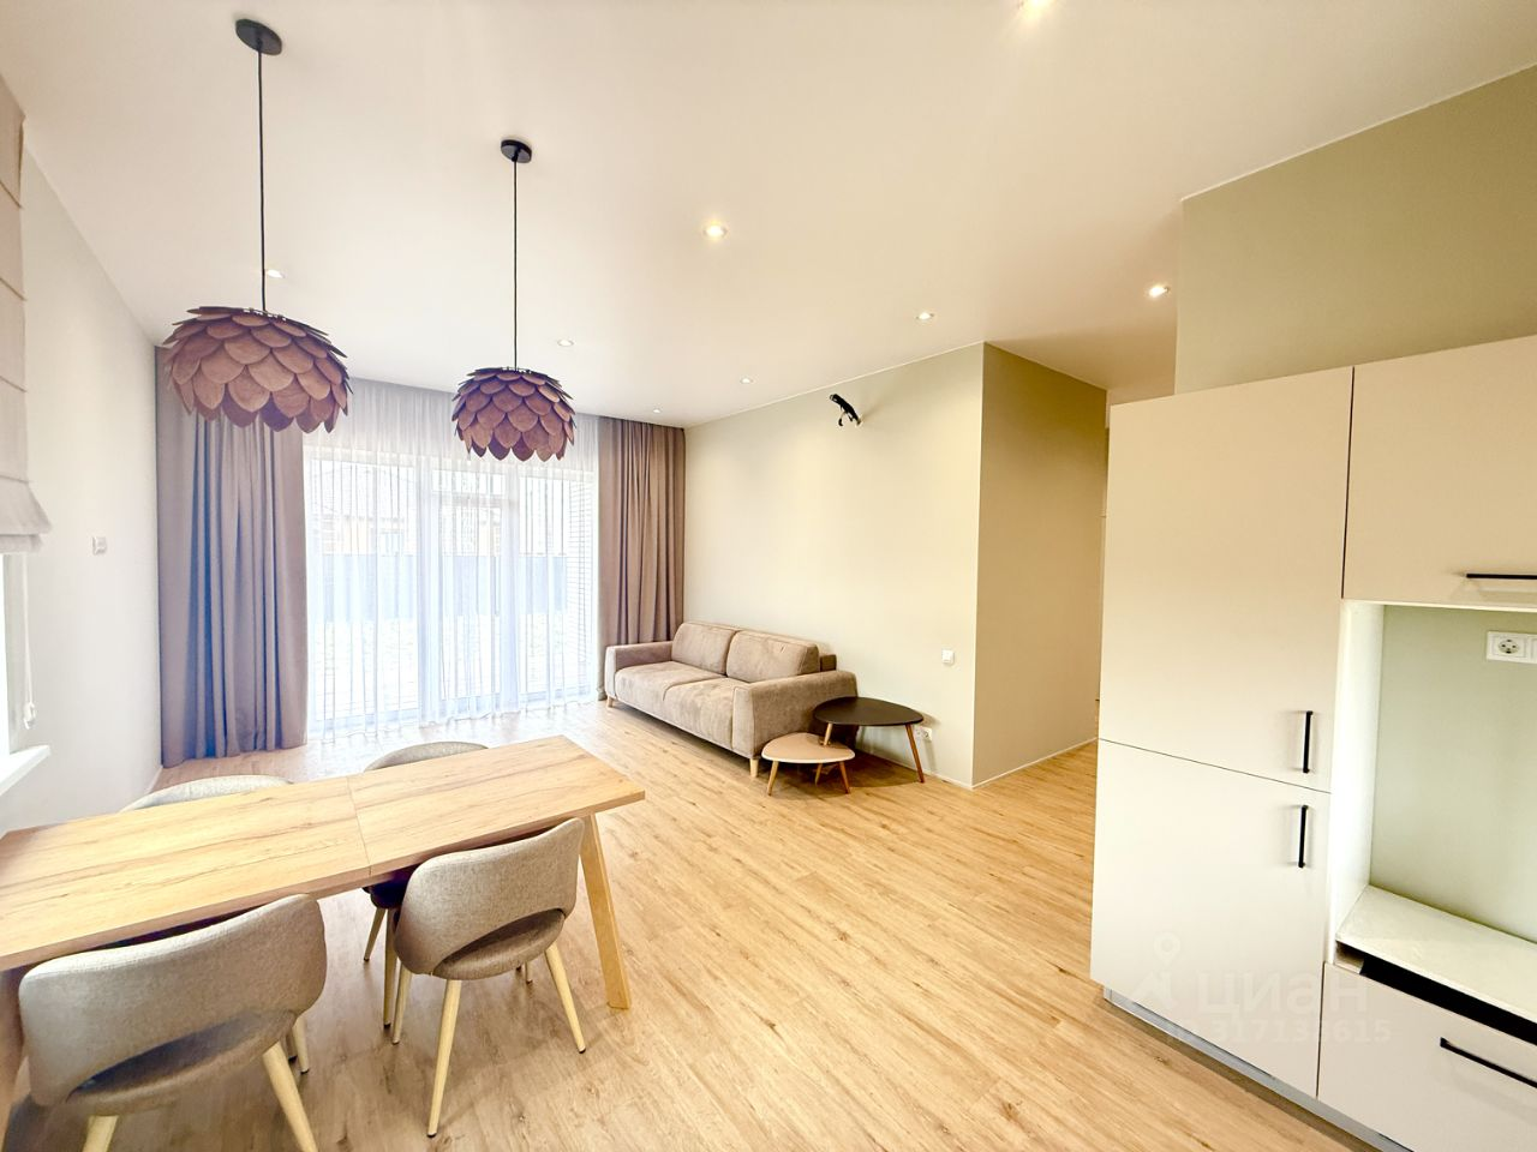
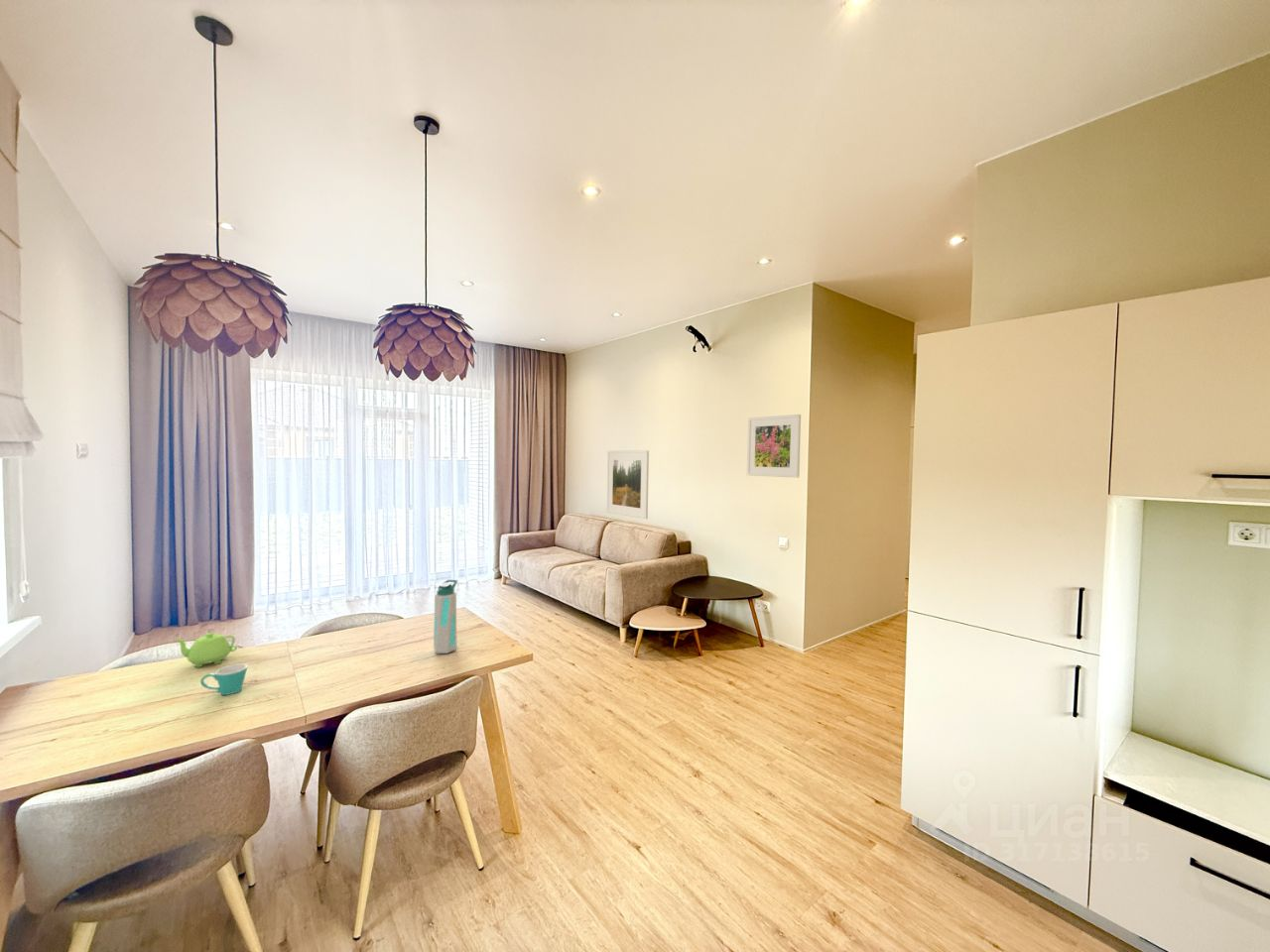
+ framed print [606,449,650,520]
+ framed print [746,414,802,479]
+ mug [199,662,248,696]
+ water bottle [433,579,458,654]
+ teapot [174,632,238,668]
